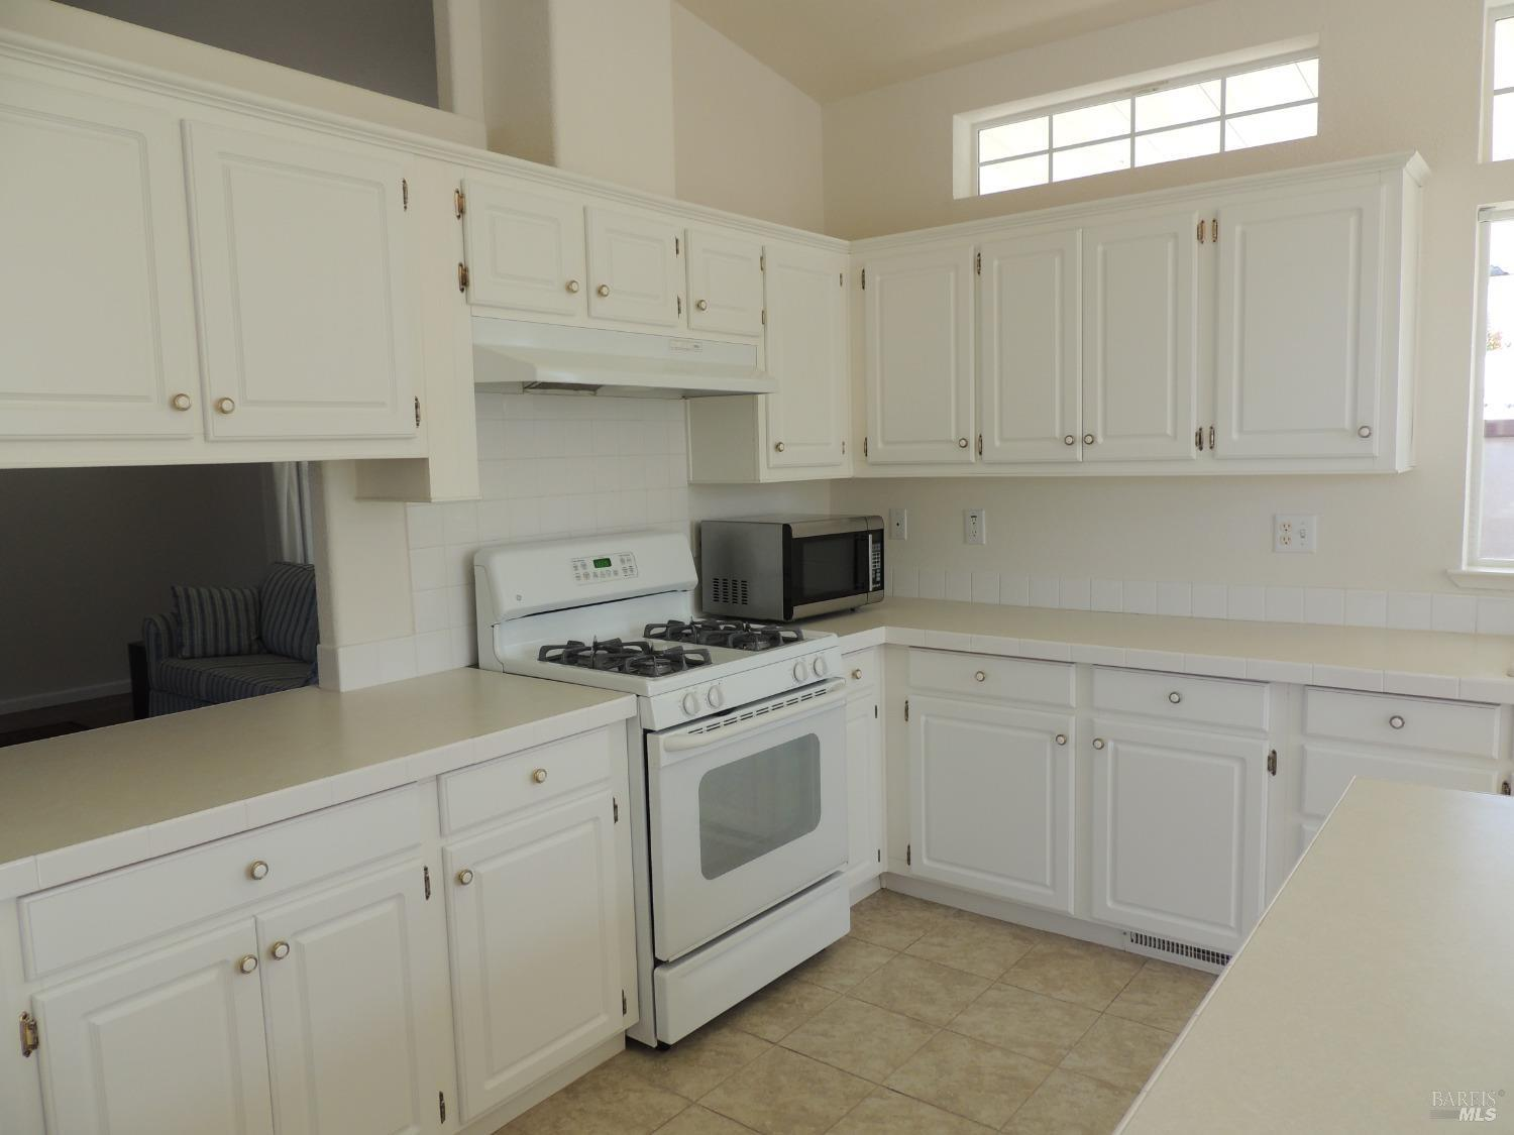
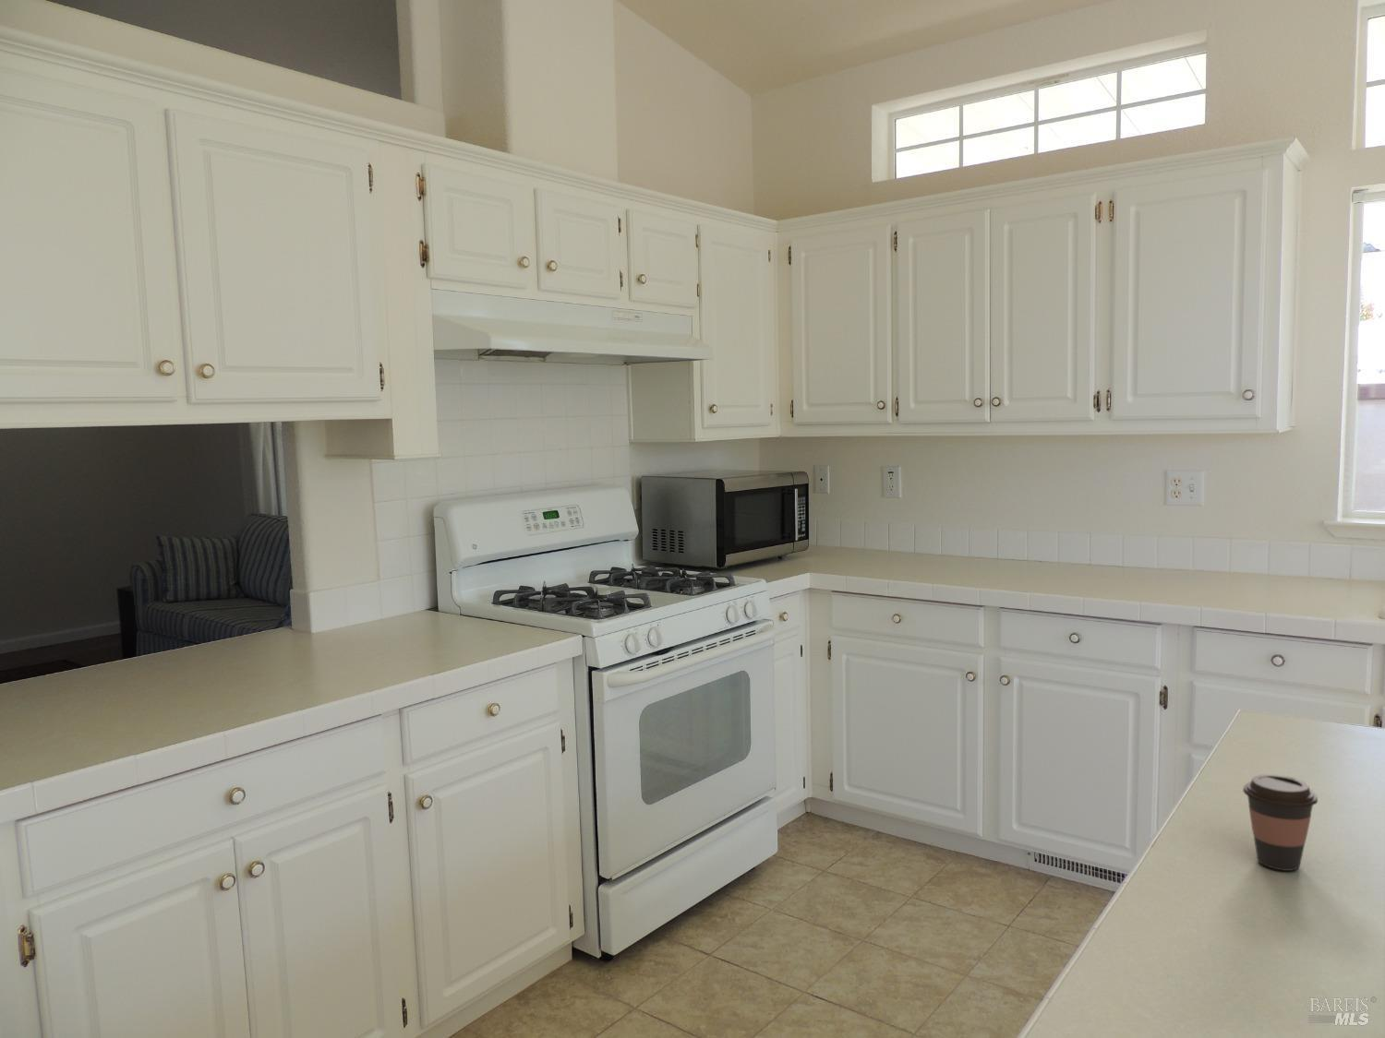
+ coffee cup [1242,773,1320,872]
